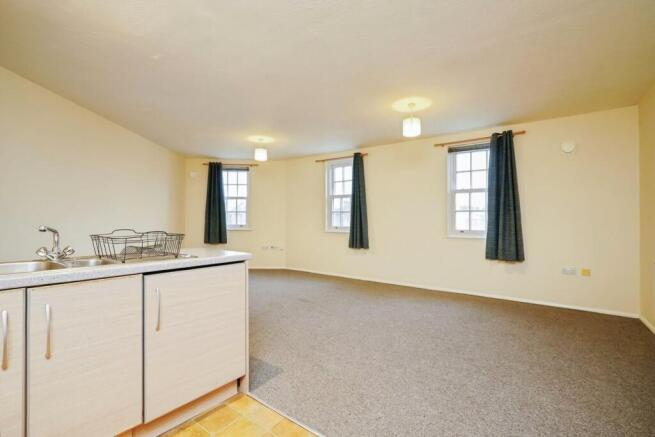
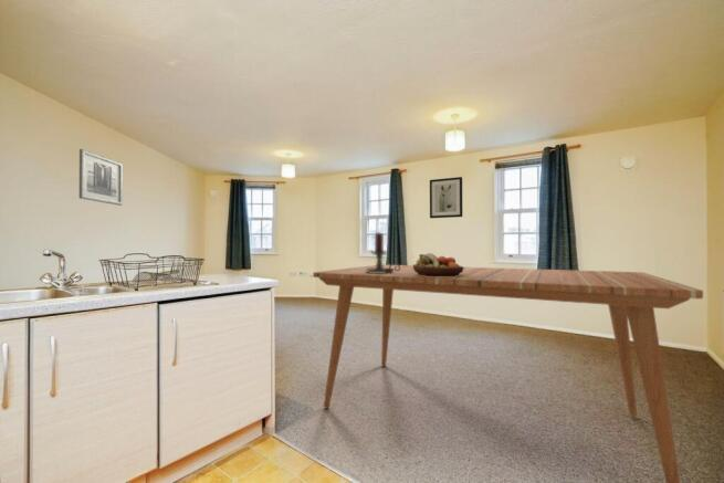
+ wall art [429,176,463,219]
+ dining table [312,264,704,483]
+ candle holder [365,232,400,273]
+ fruit bowl [412,252,464,276]
+ wall art [78,148,124,207]
